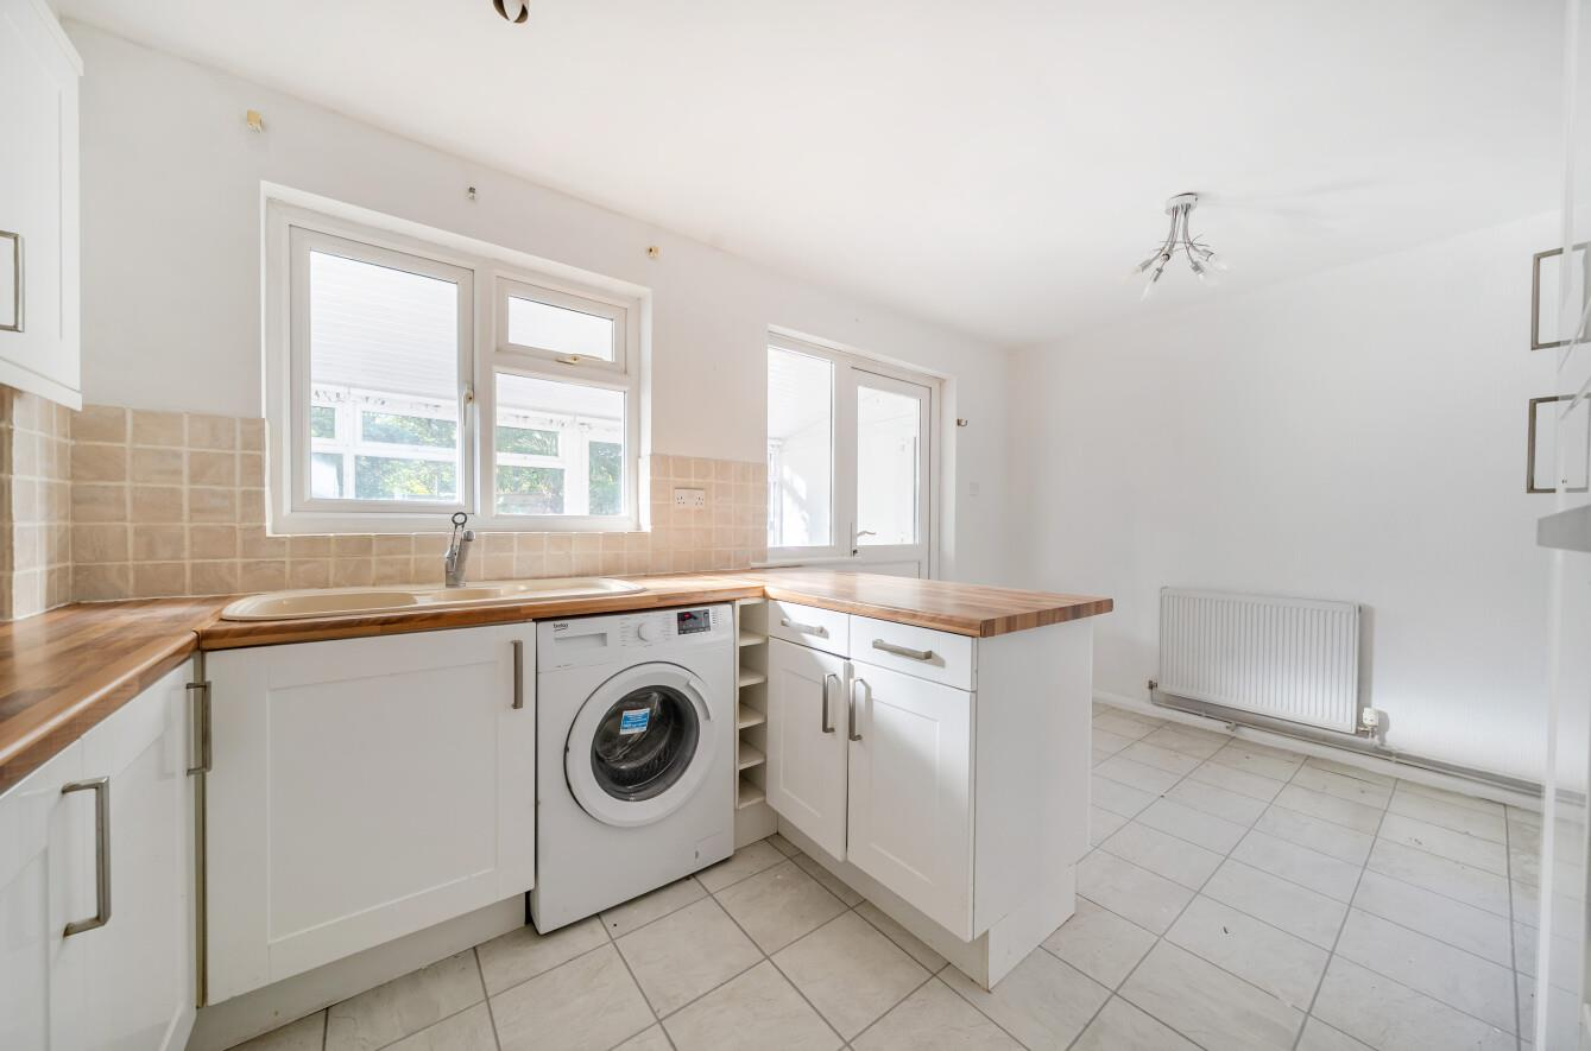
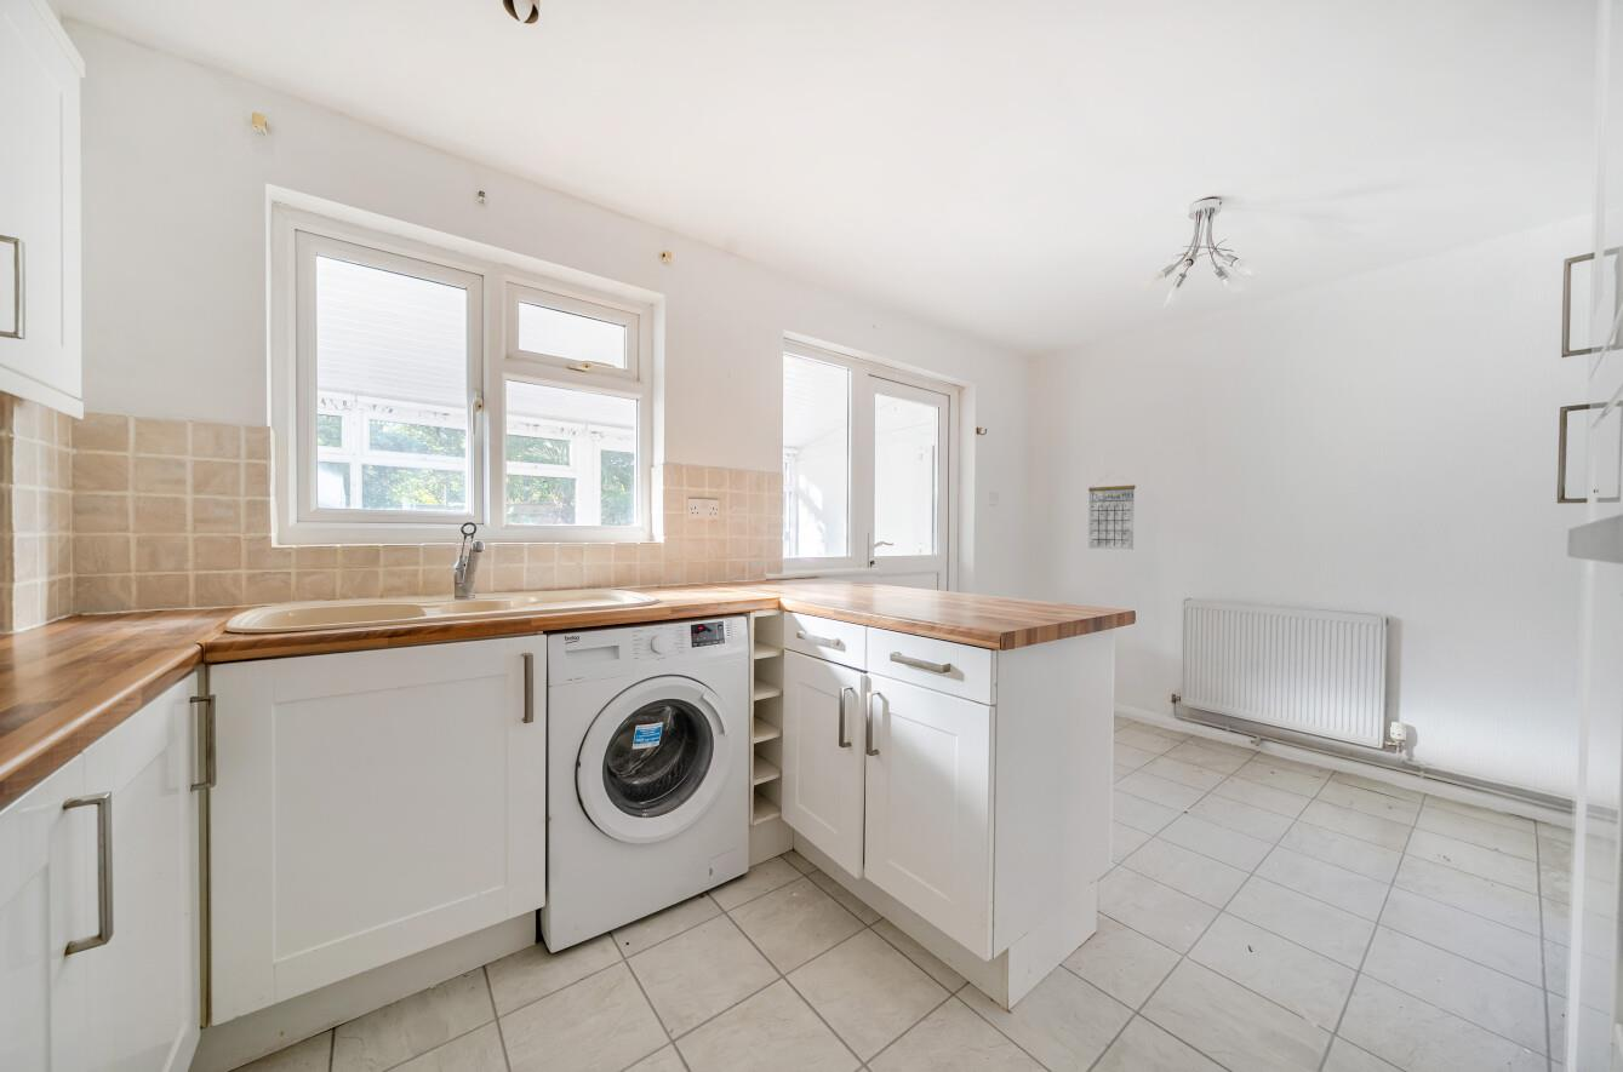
+ calendar [1087,474,1137,550]
